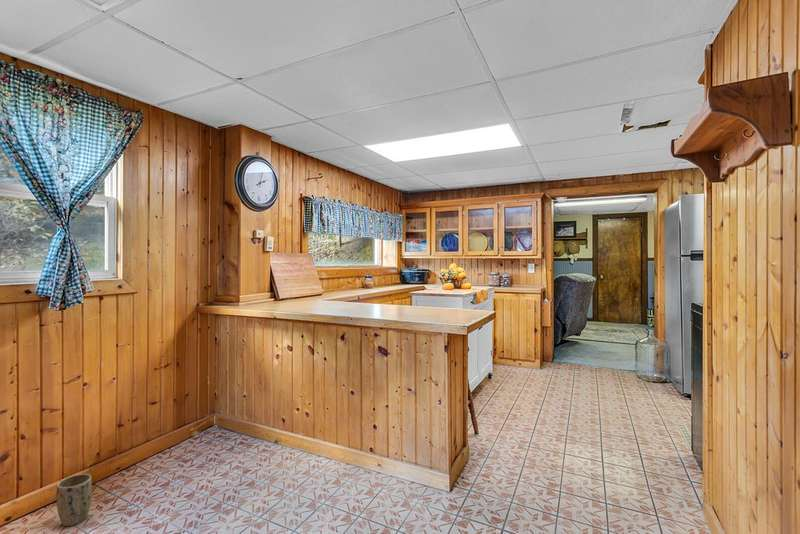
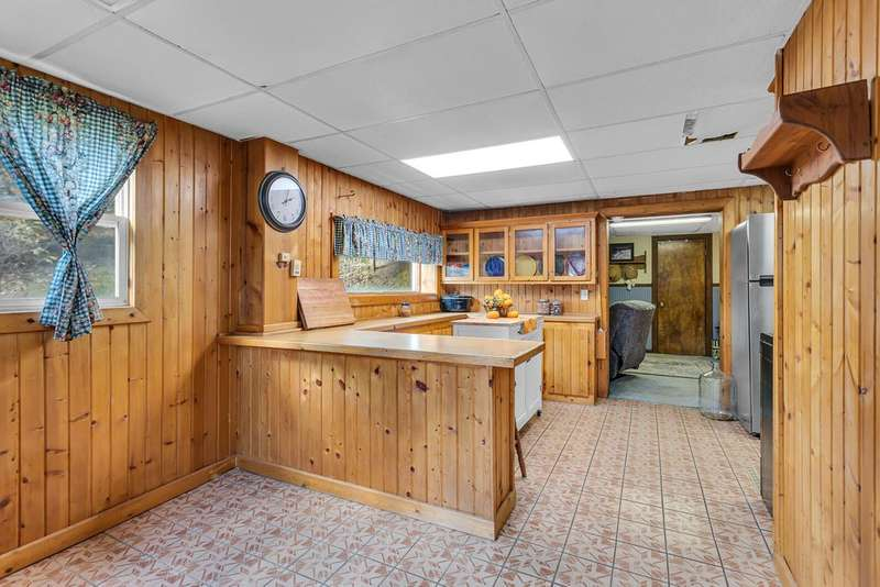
- plant pot [56,473,93,527]
